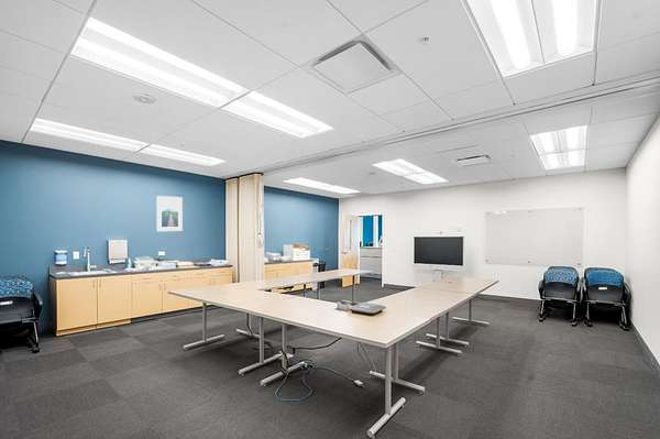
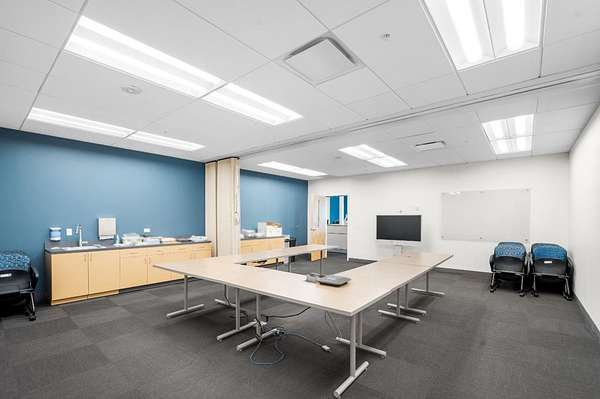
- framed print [156,195,184,232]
